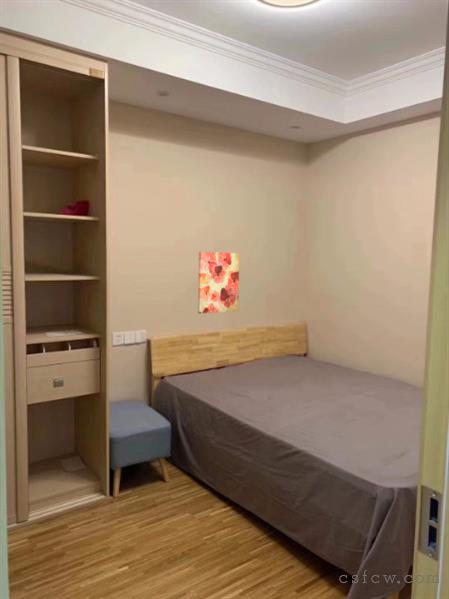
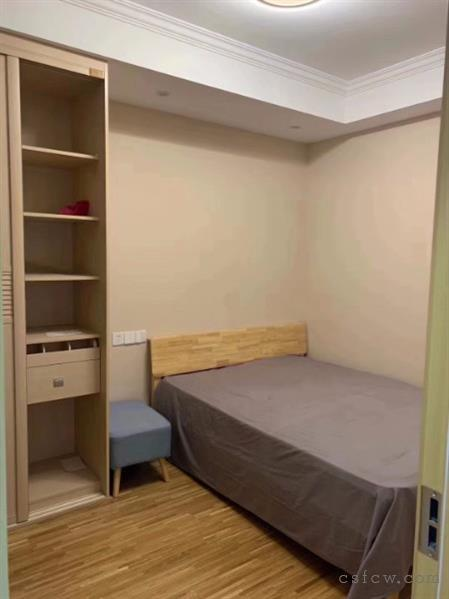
- wall art [197,251,241,314]
